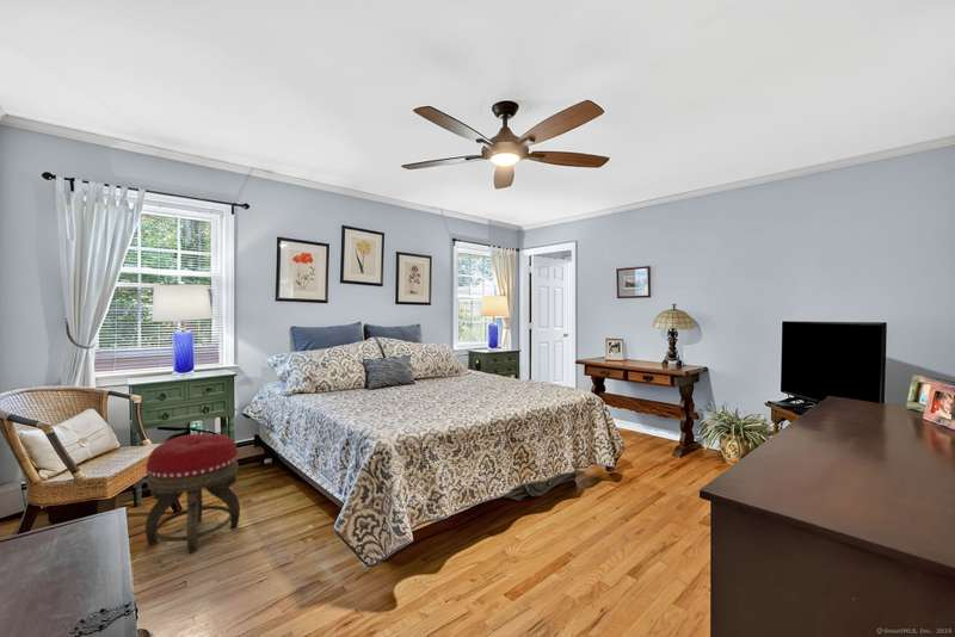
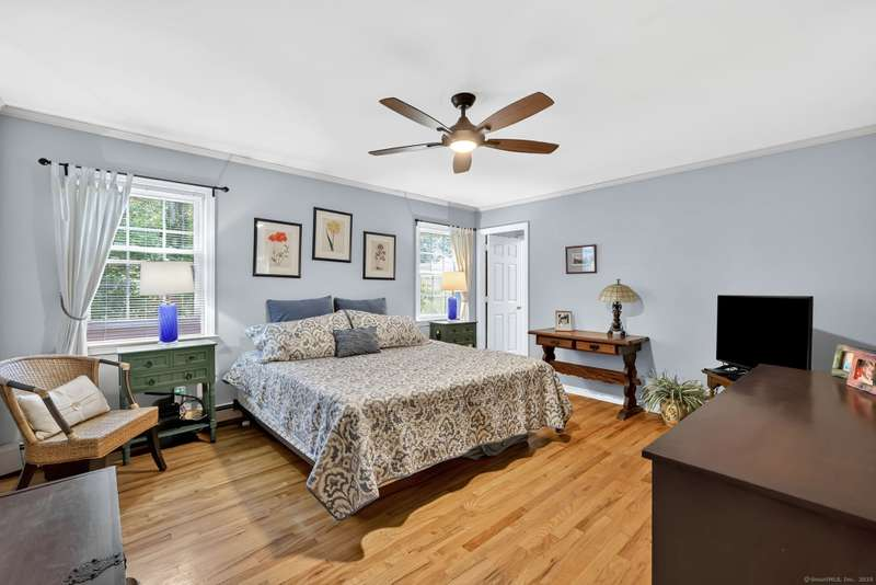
- footstool [144,433,241,555]
